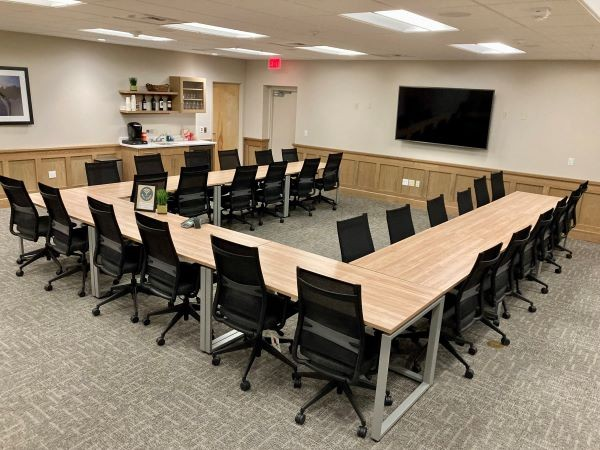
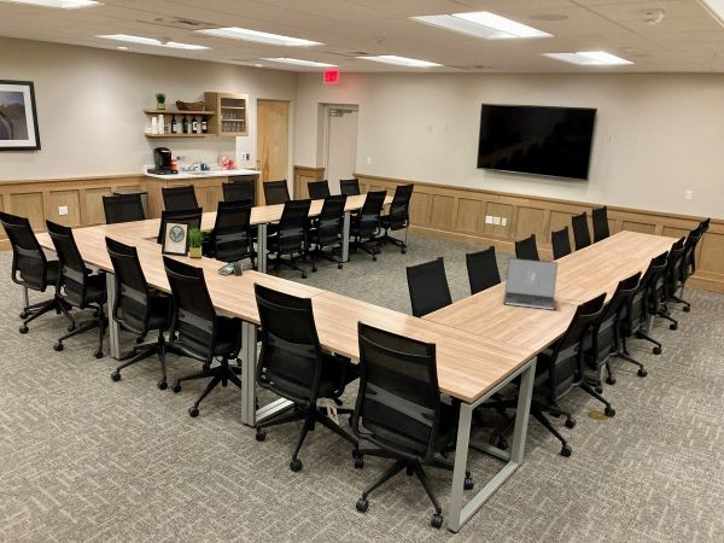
+ laptop [502,257,559,311]
